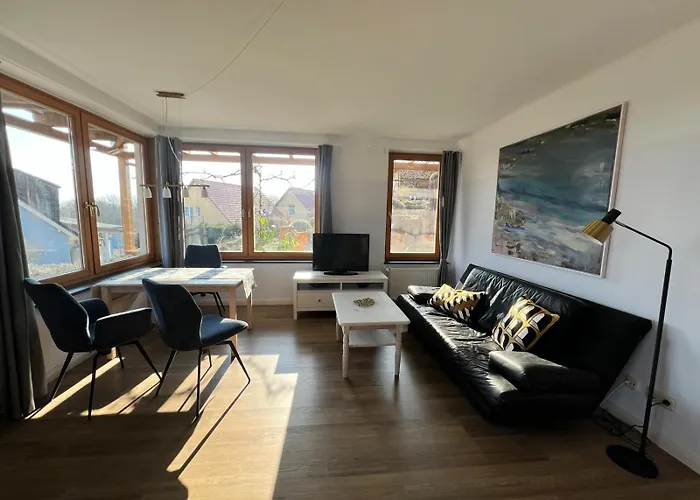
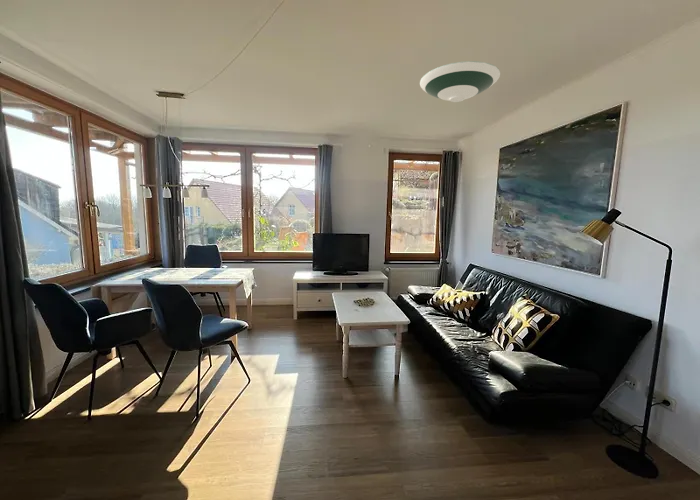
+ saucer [419,60,501,103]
